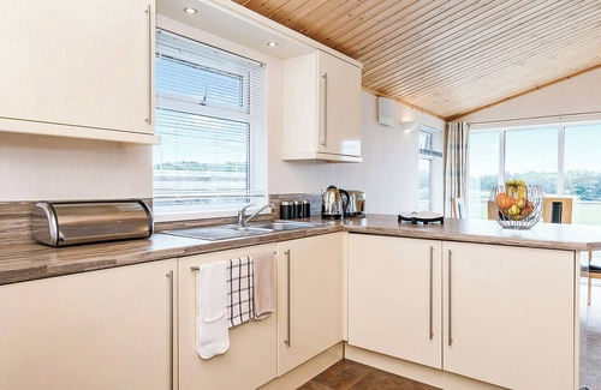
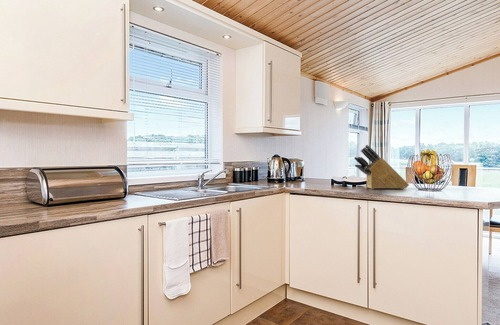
+ knife block [353,144,410,190]
